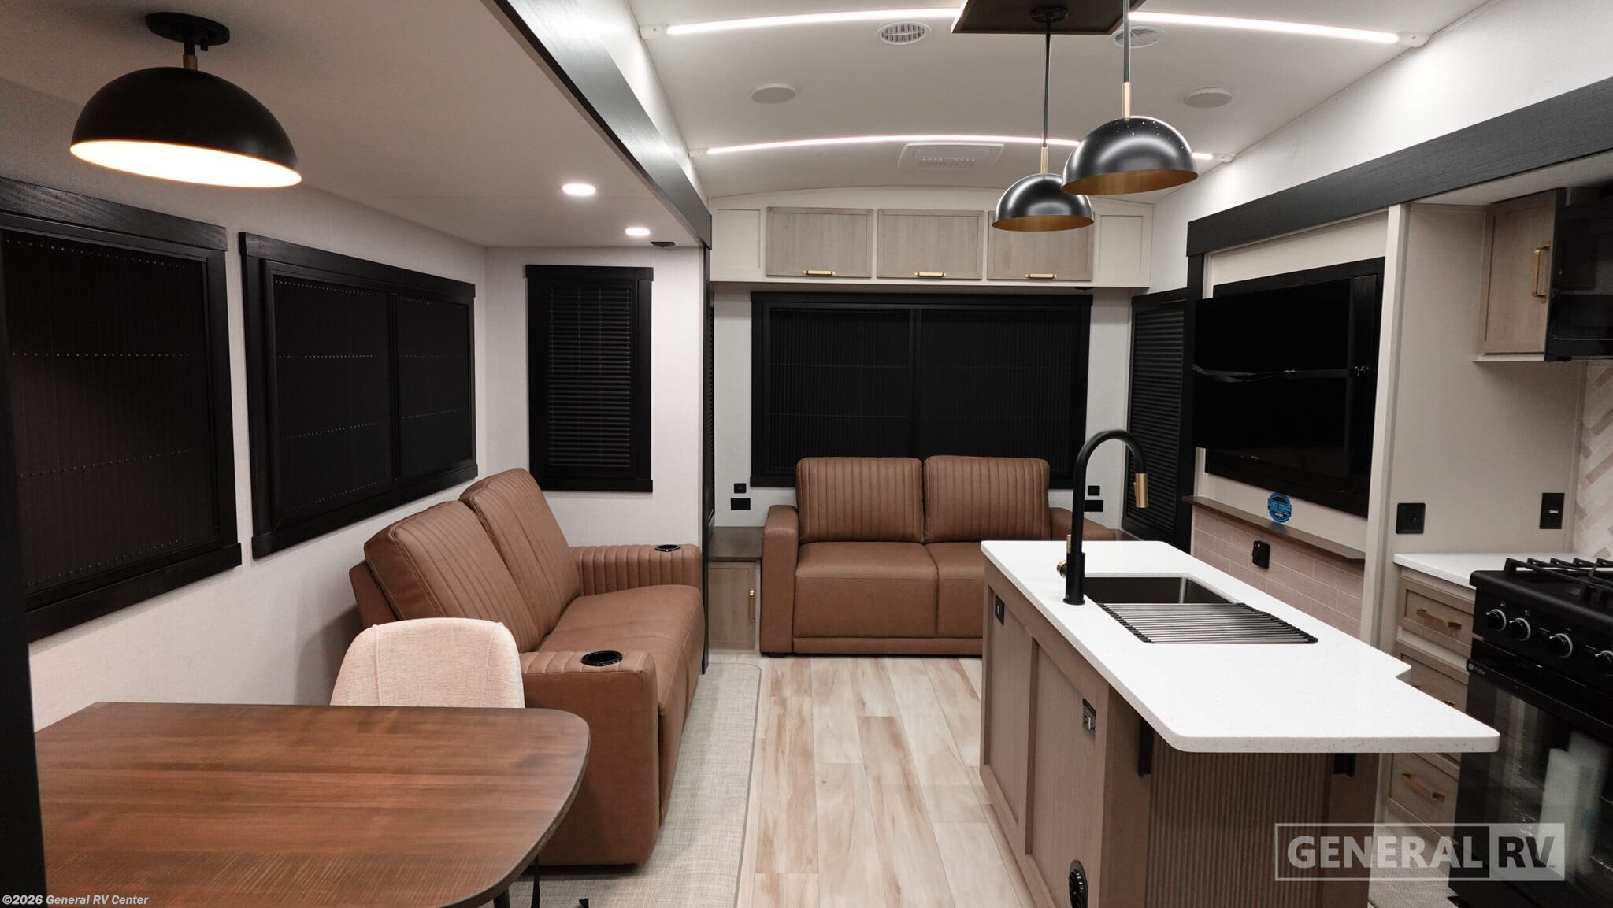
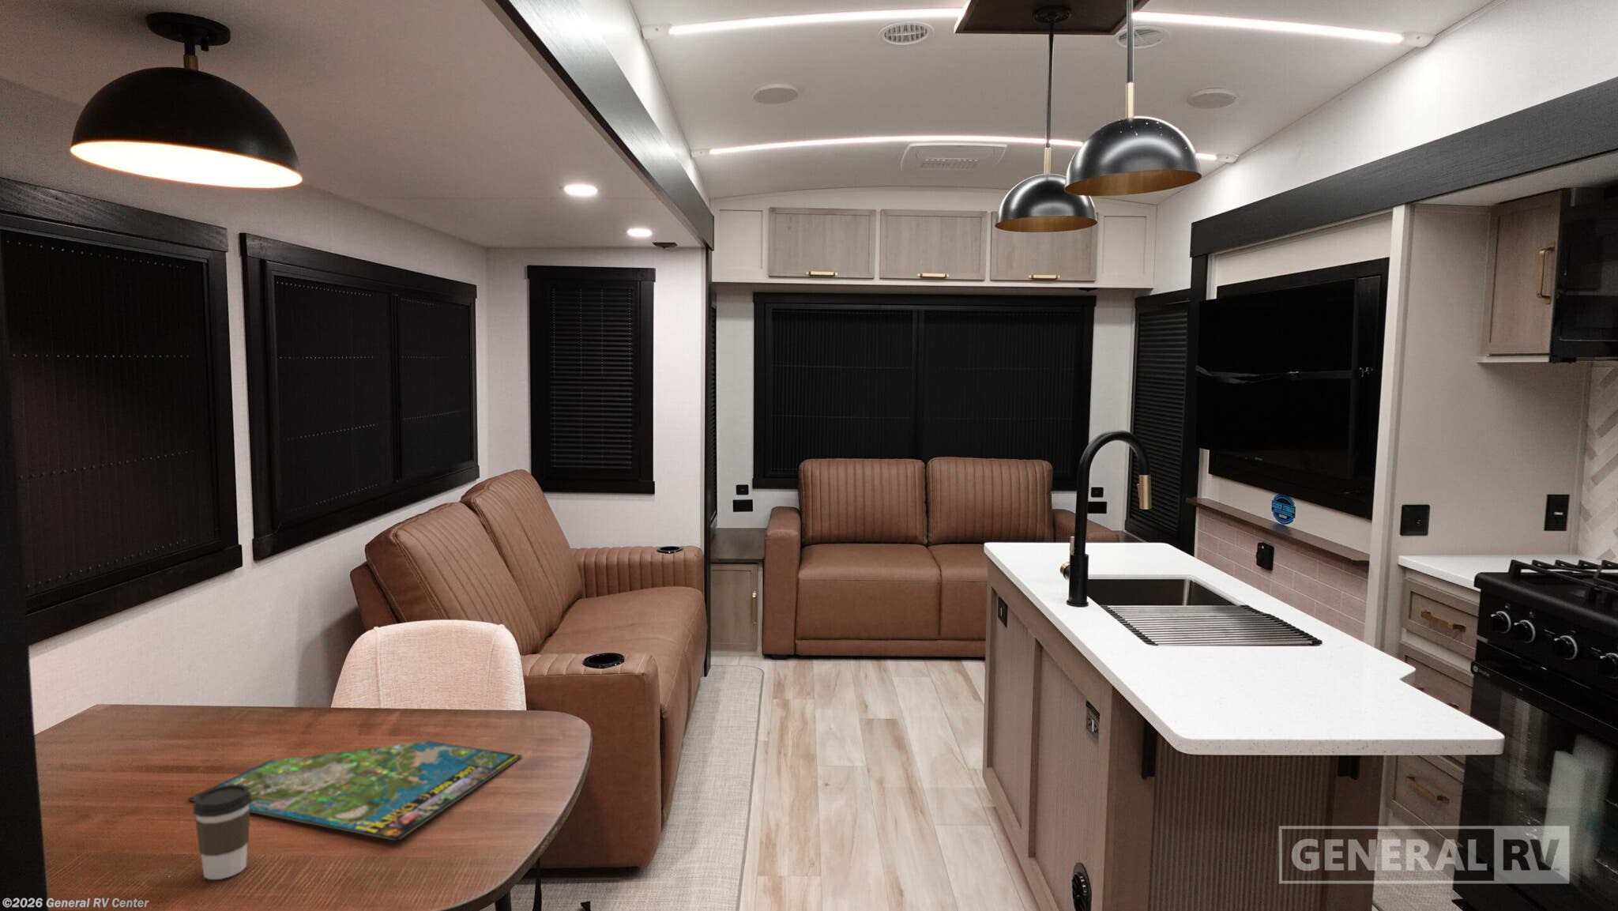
+ board game [187,740,523,841]
+ coffee cup [192,784,251,880]
